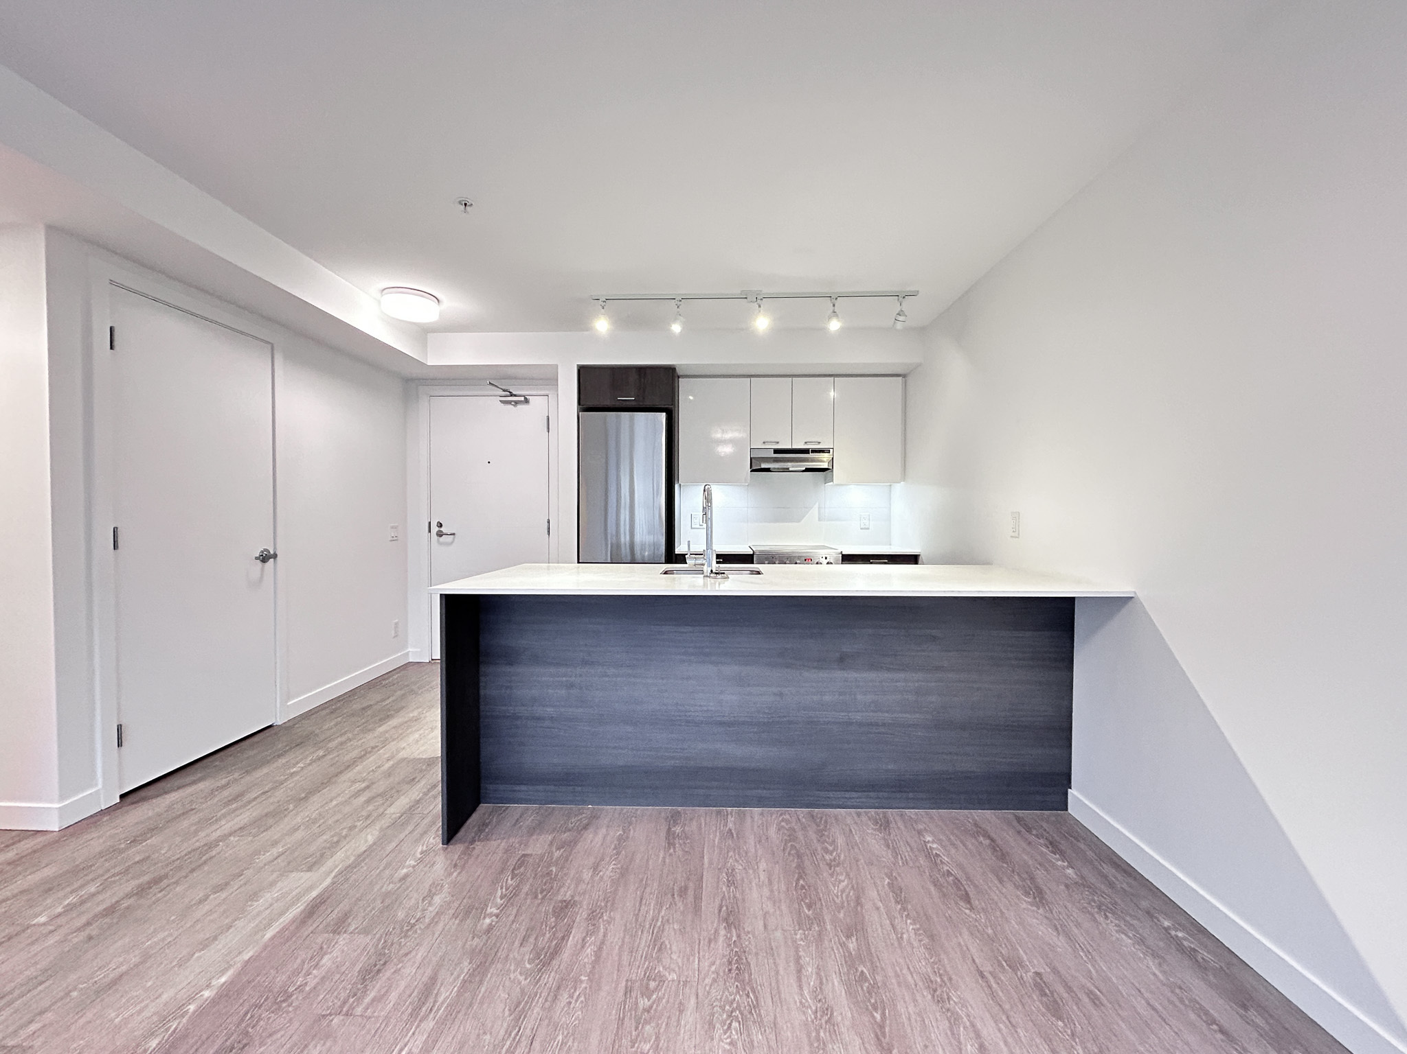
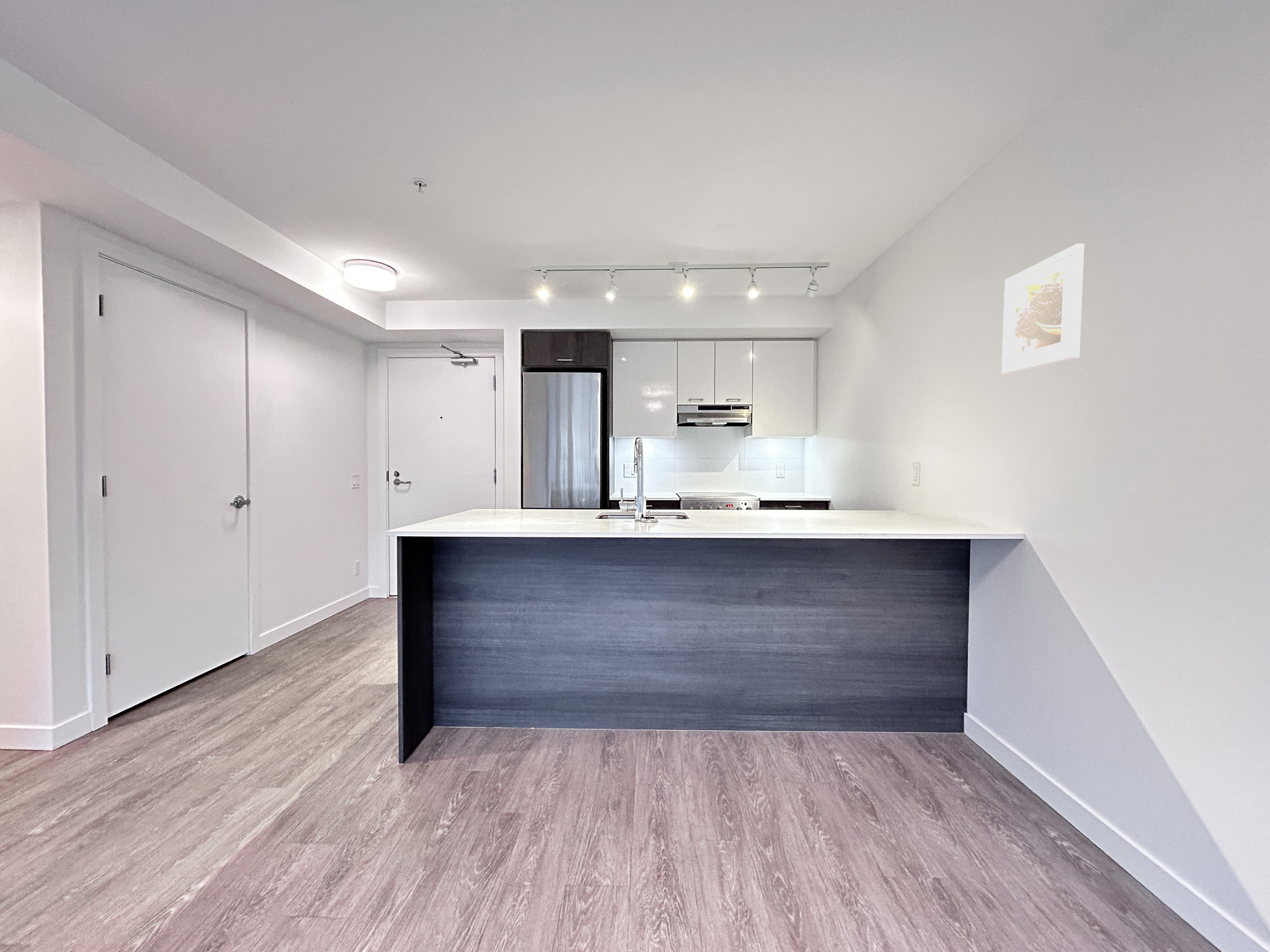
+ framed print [1001,243,1085,375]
